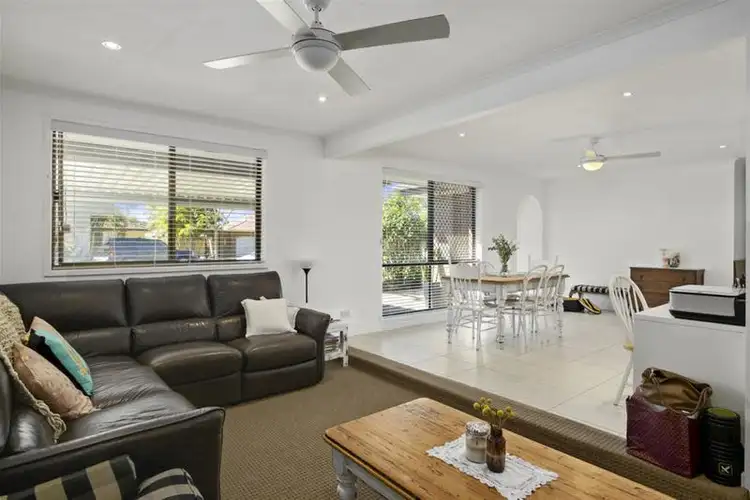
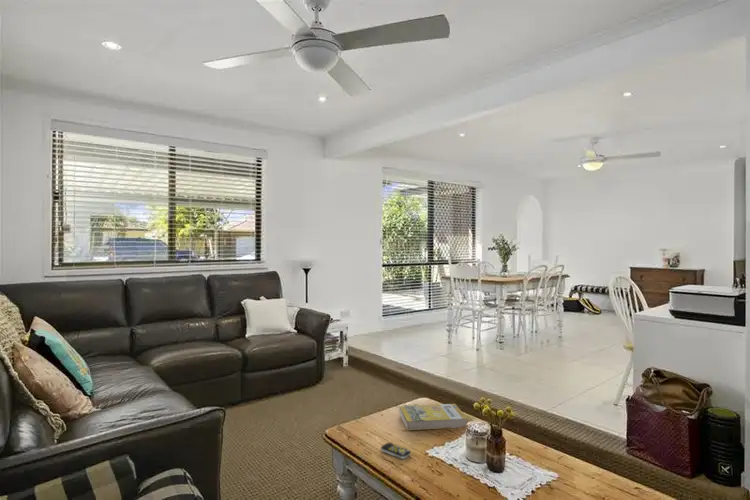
+ remote control [380,442,412,460]
+ book [399,403,469,431]
